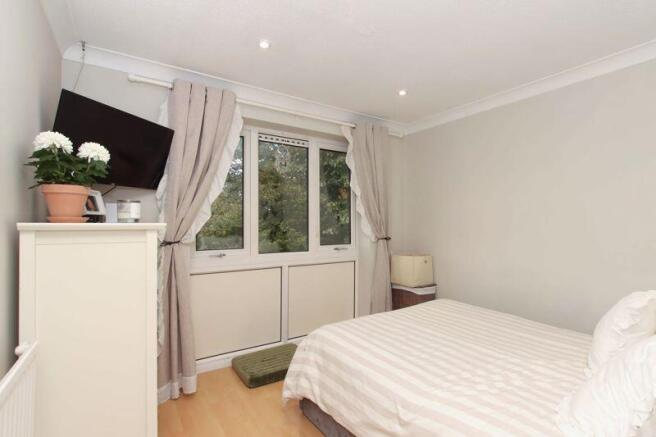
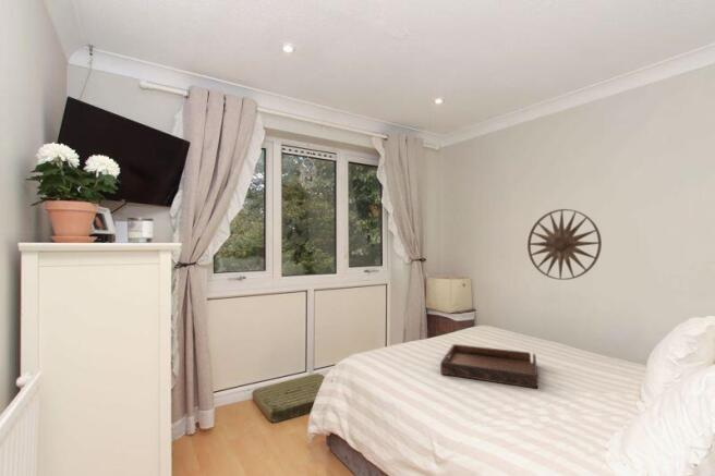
+ wall art [526,208,603,281]
+ serving tray [439,343,538,390]
